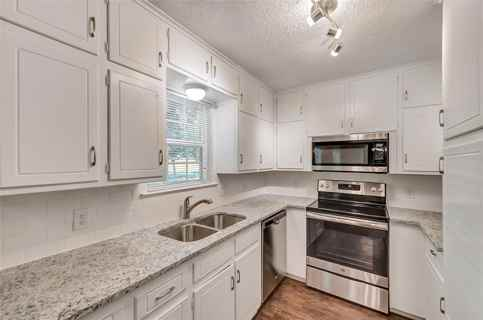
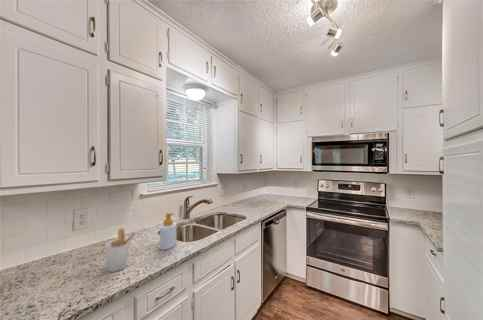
+ utensil holder [104,227,137,273]
+ soap bottle [159,212,177,251]
